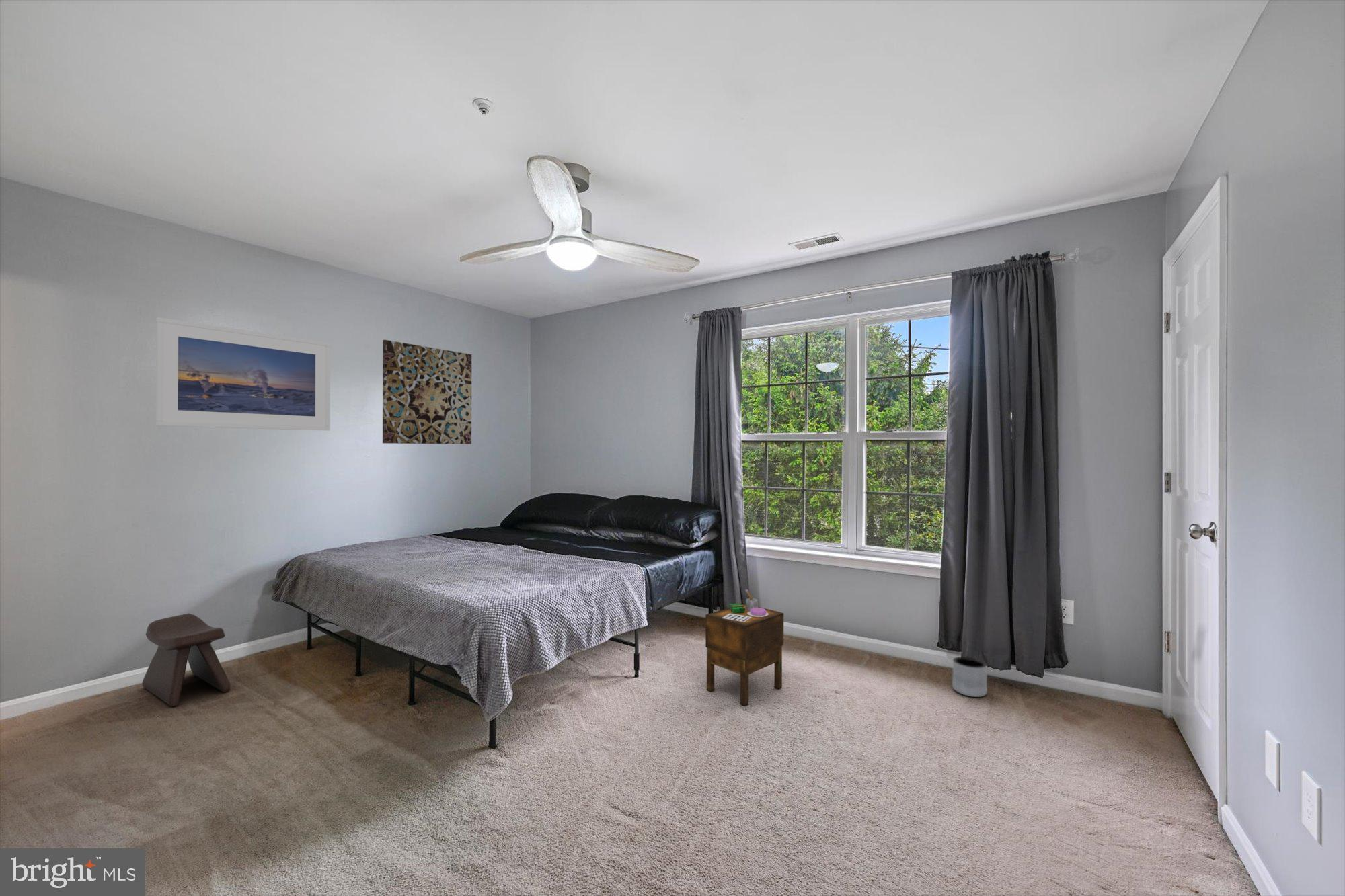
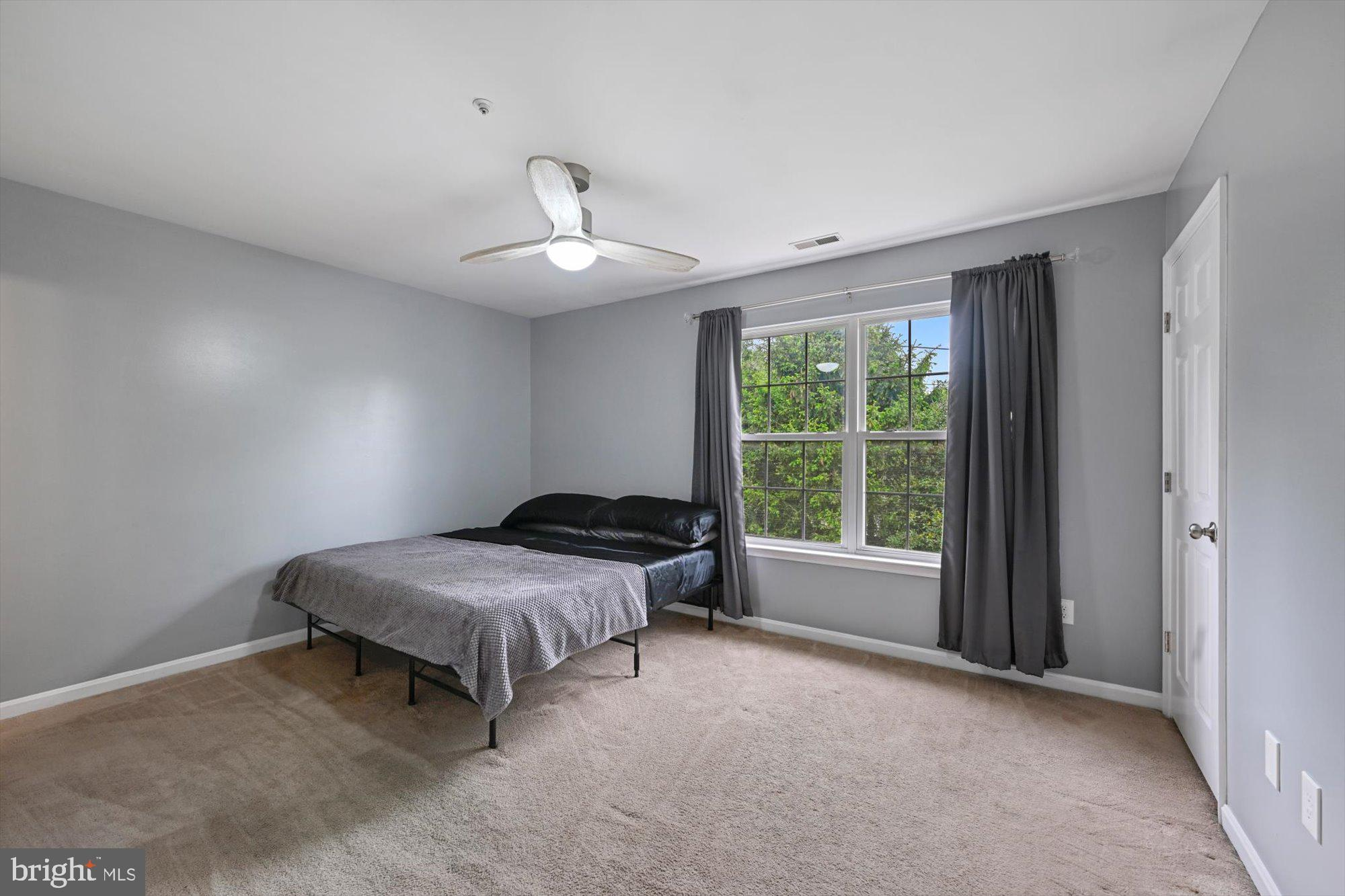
- planter [952,656,988,698]
- stool [142,613,231,707]
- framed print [155,317,331,431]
- wall art [382,339,472,445]
- nightstand [705,589,784,706]
